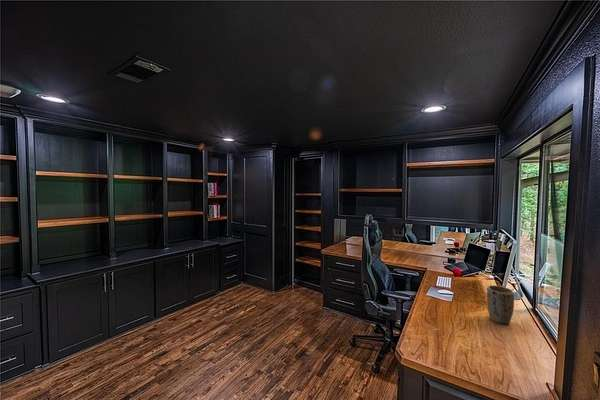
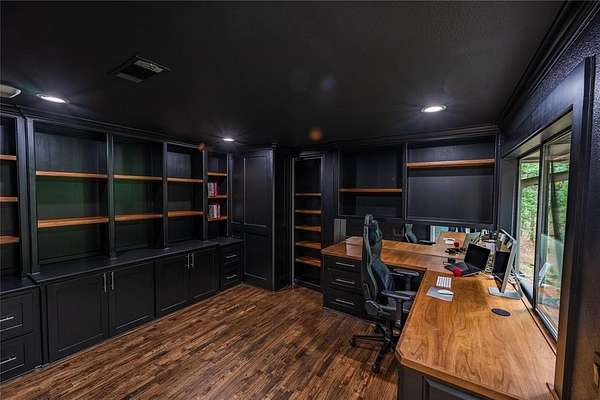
- plant pot [486,285,515,325]
